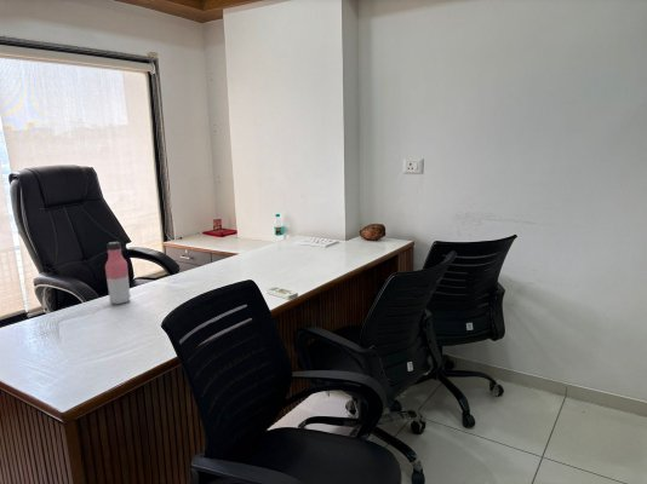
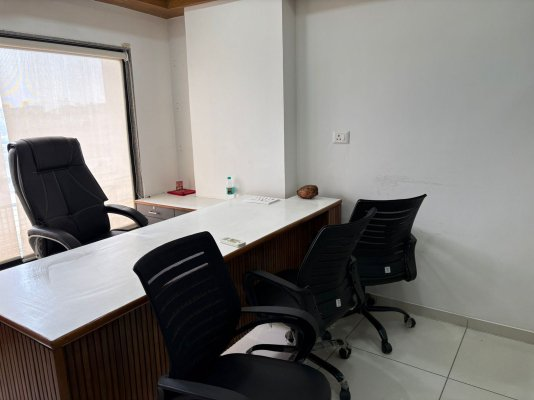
- water bottle [104,241,132,305]
